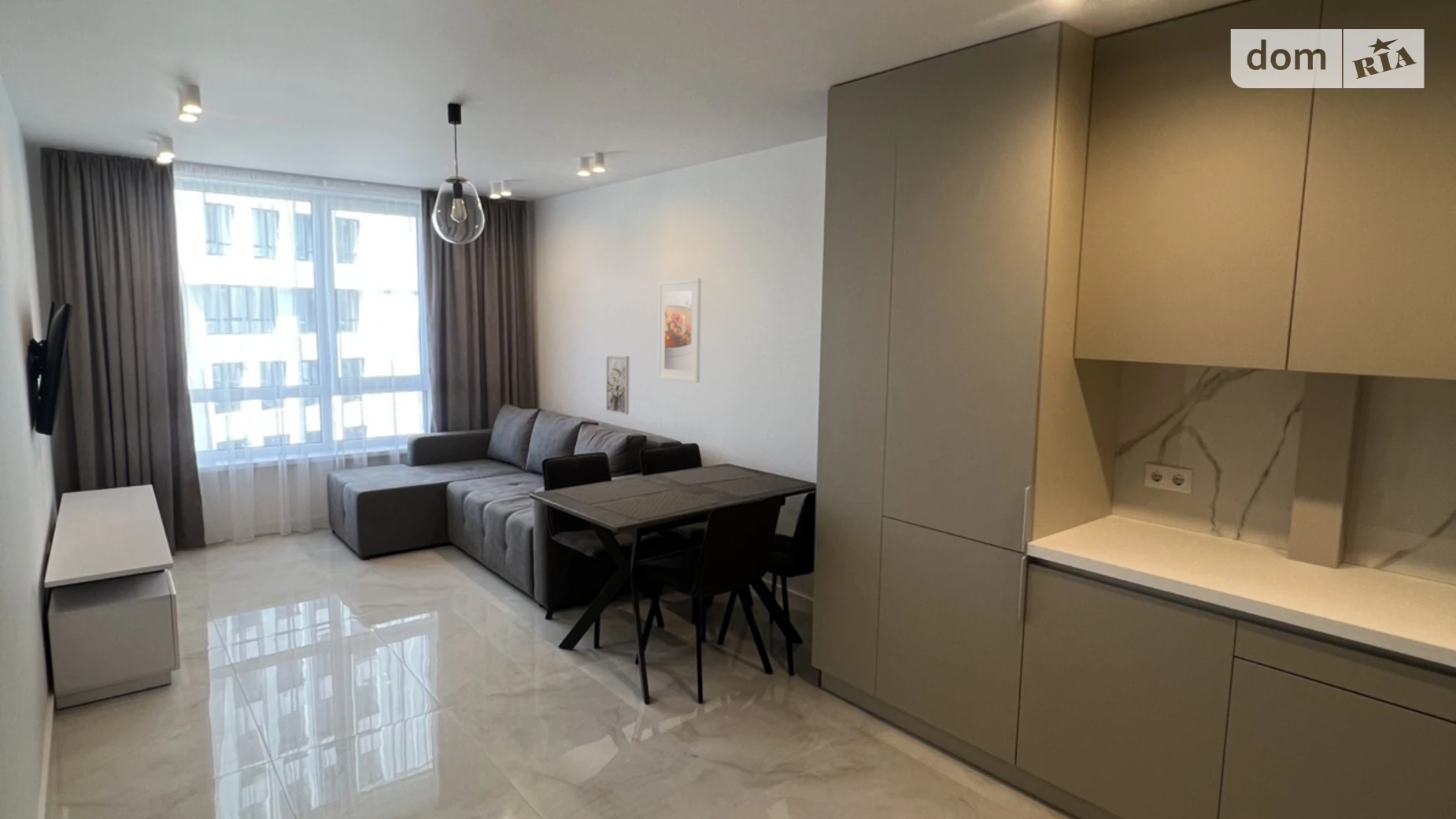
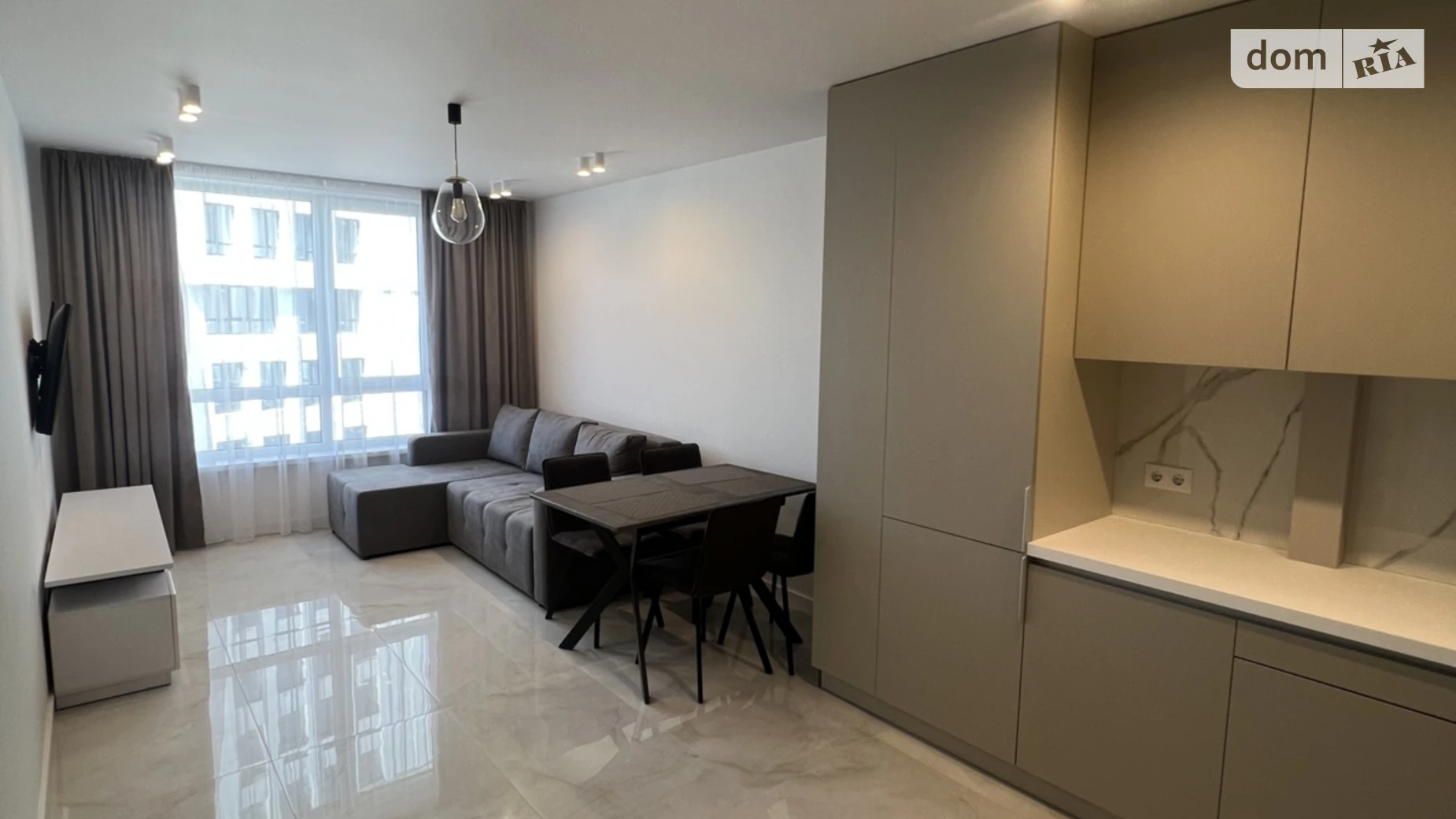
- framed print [657,277,702,384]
- wall art [605,354,630,416]
